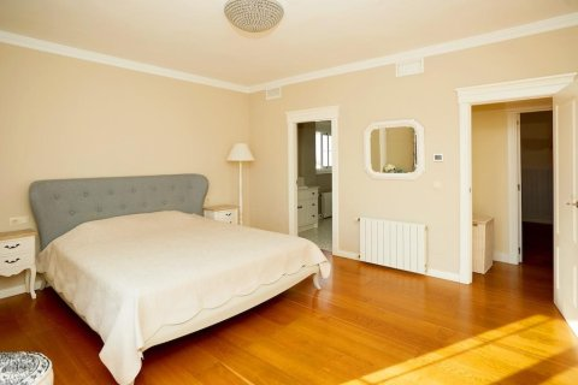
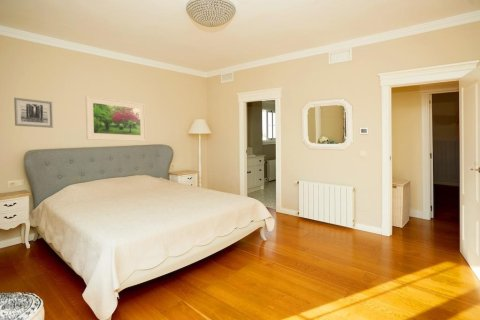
+ wall art [13,97,54,129]
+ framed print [85,94,147,142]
